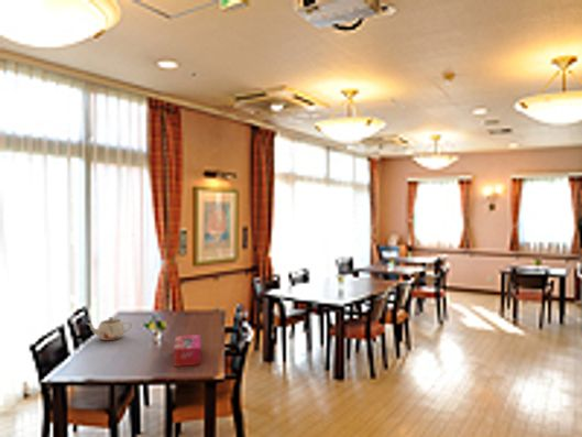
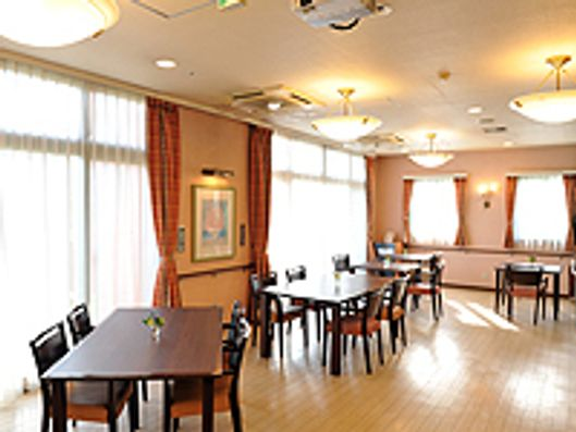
- teapot [86,316,133,341]
- tissue box [173,334,201,368]
